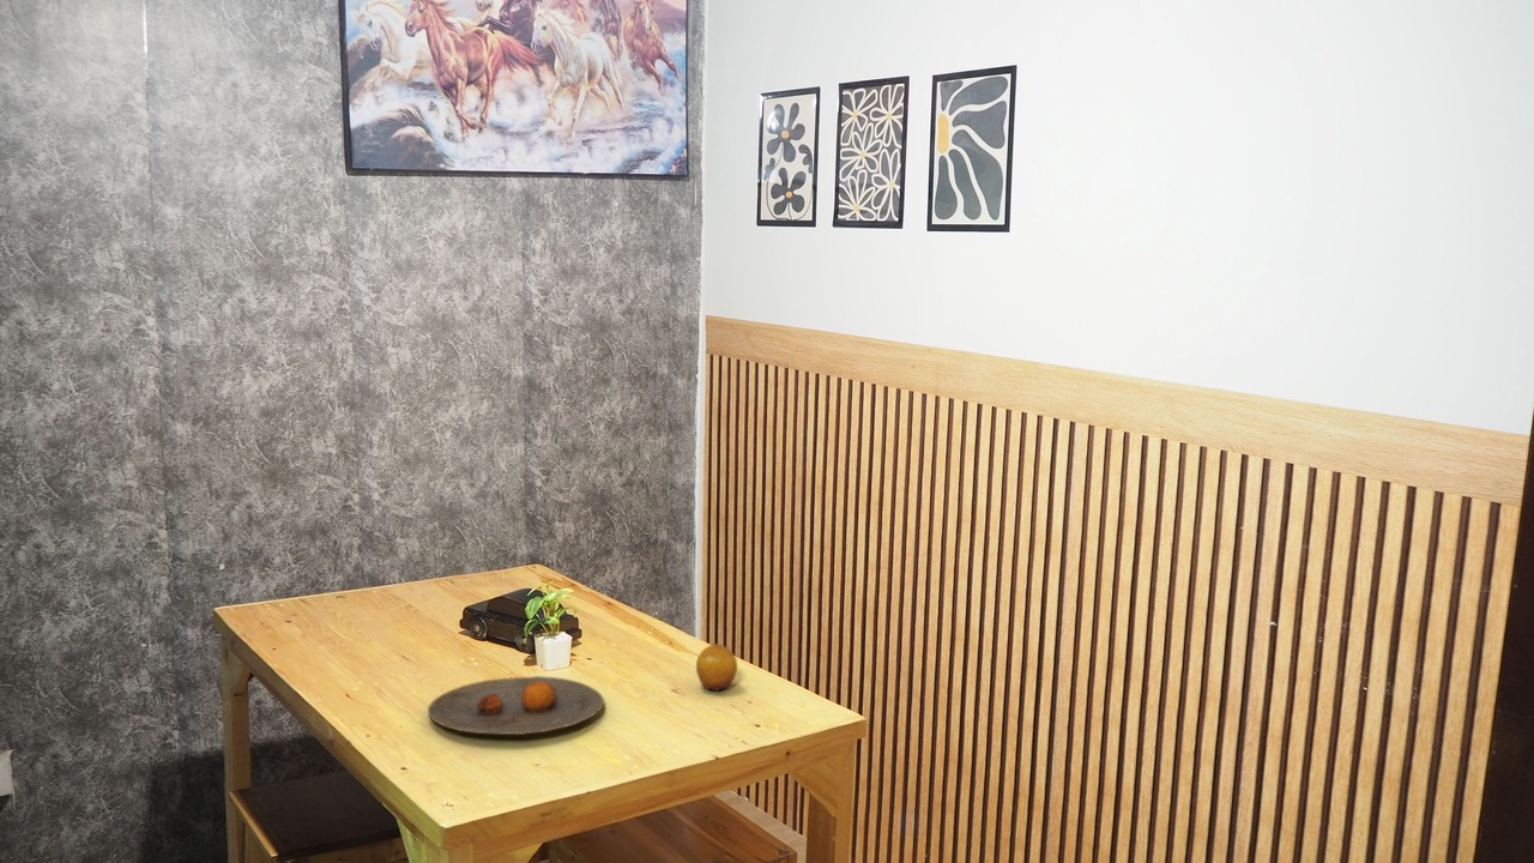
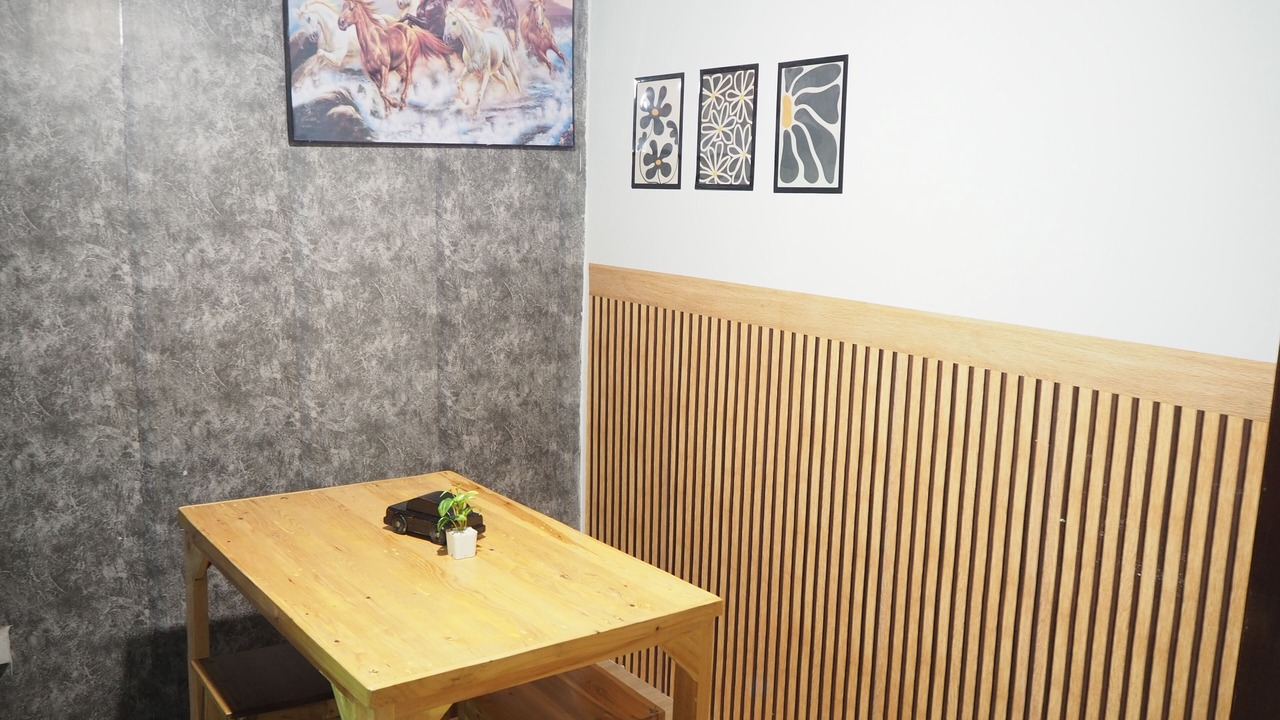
- fruit [695,642,738,692]
- plate [427,675,605,736]
